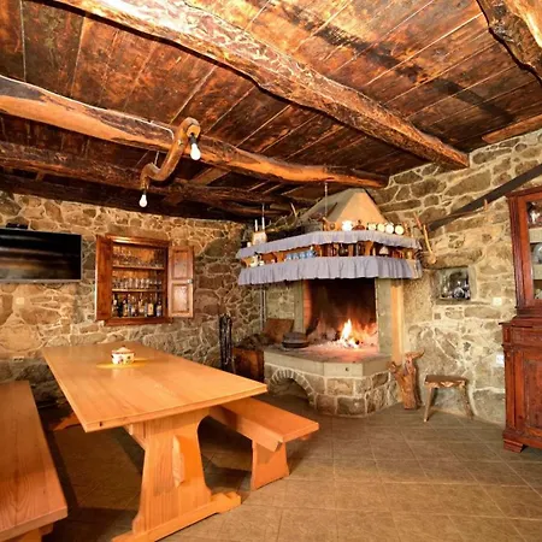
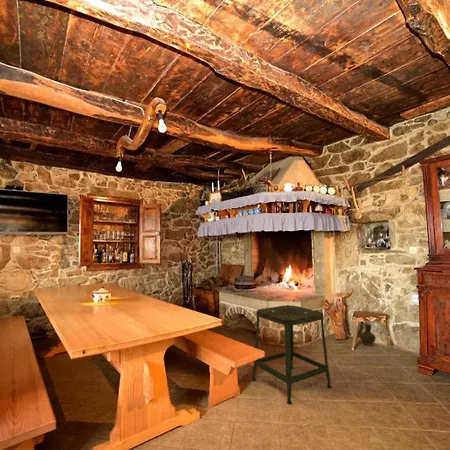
+ ceramic jug [359,322,377,347]
+ stool [251,304,333,405]
